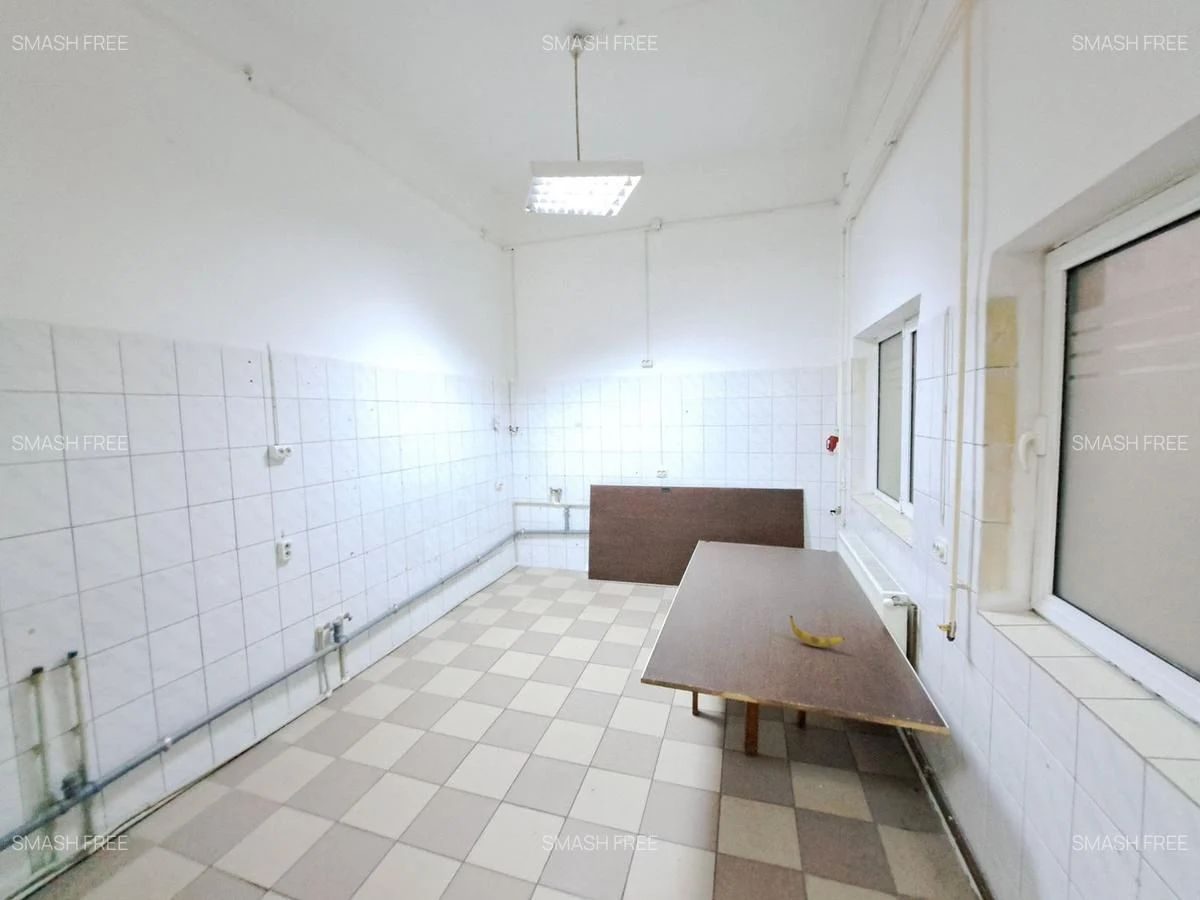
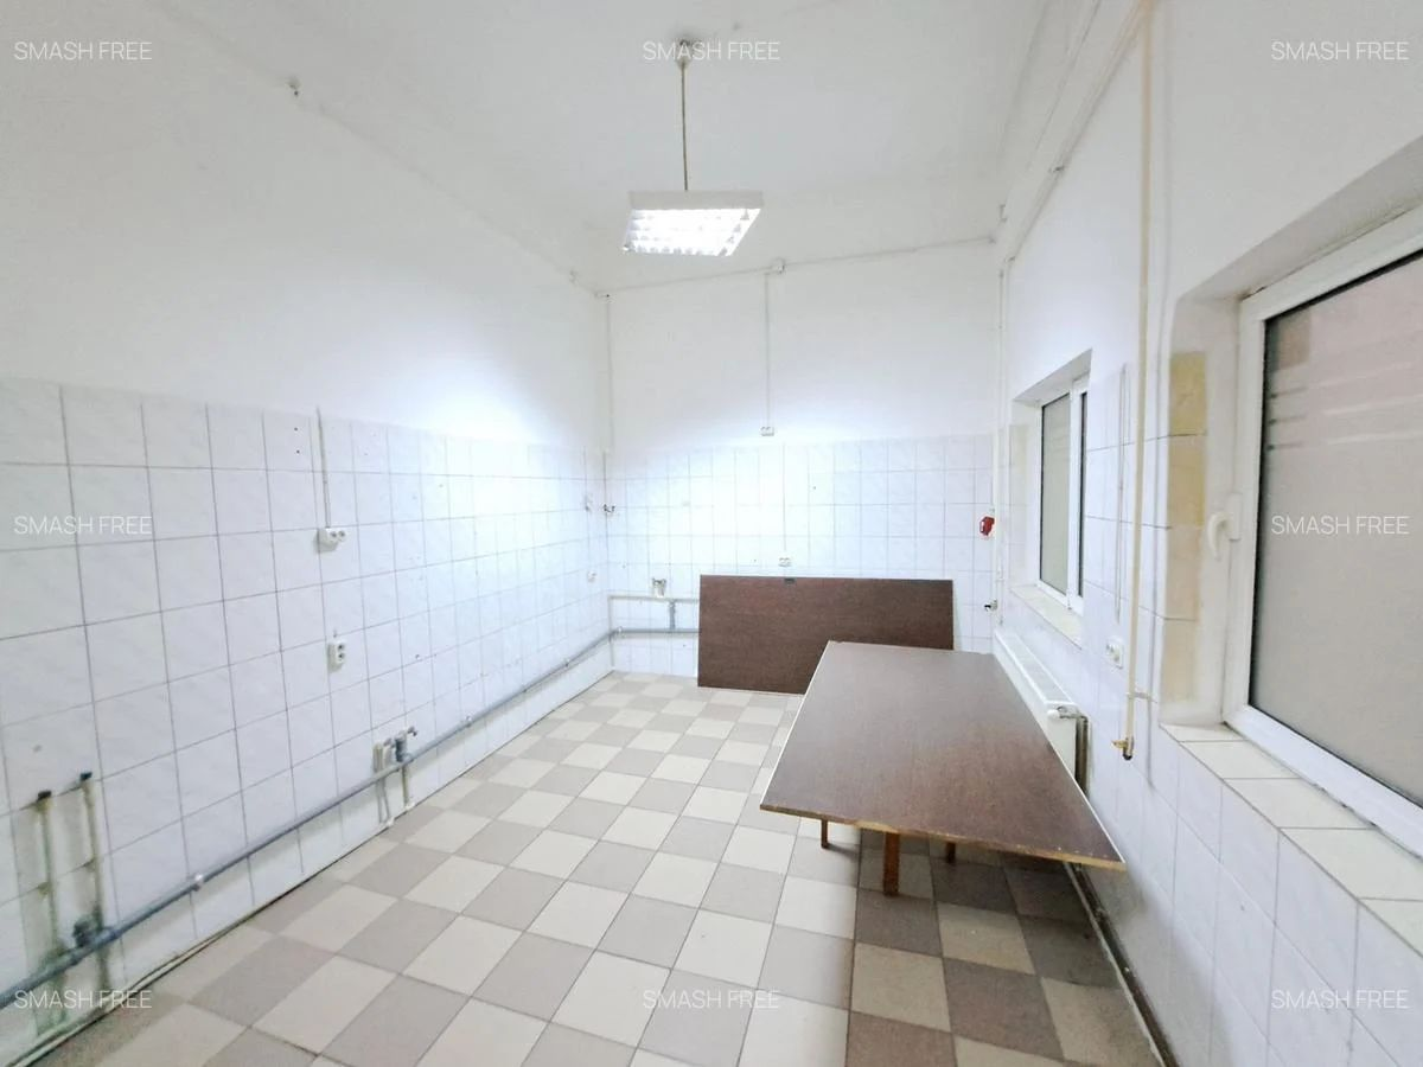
- banana [789,614,846,648]
